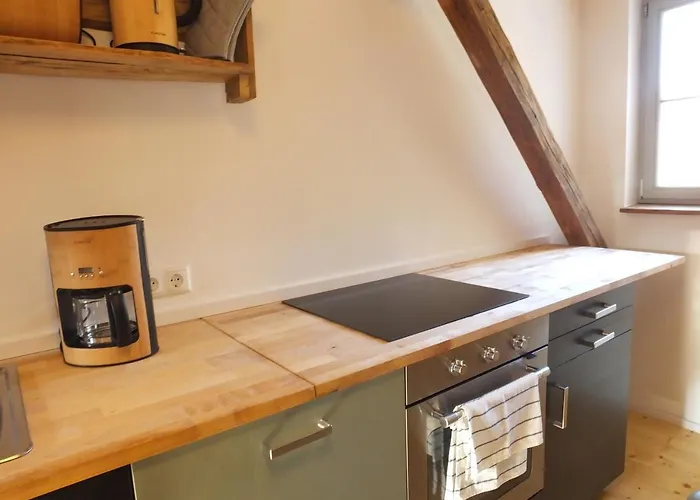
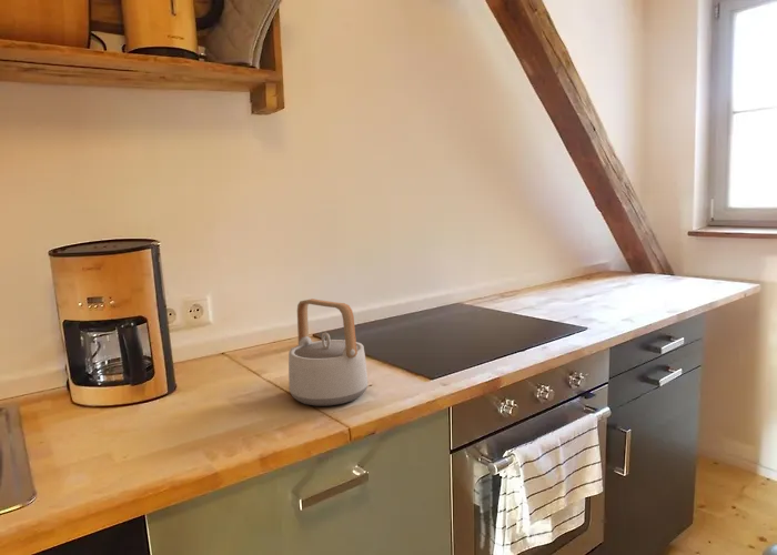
+ teapot [287,297,370,407]
